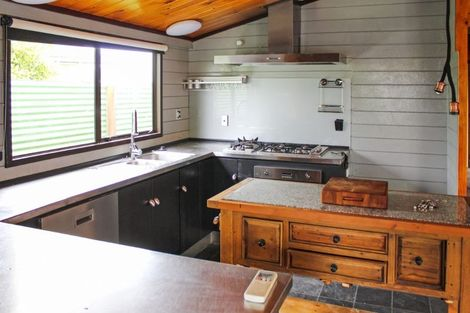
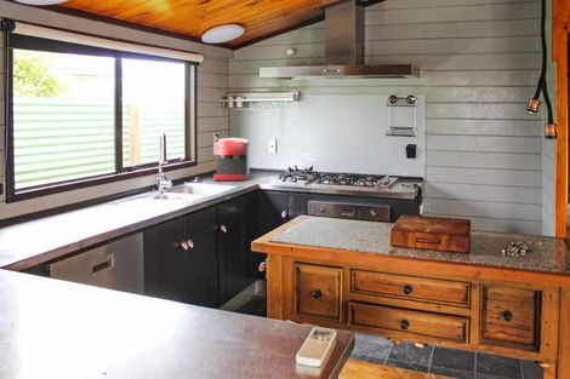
+ coffee maker [212,137,250,182]
